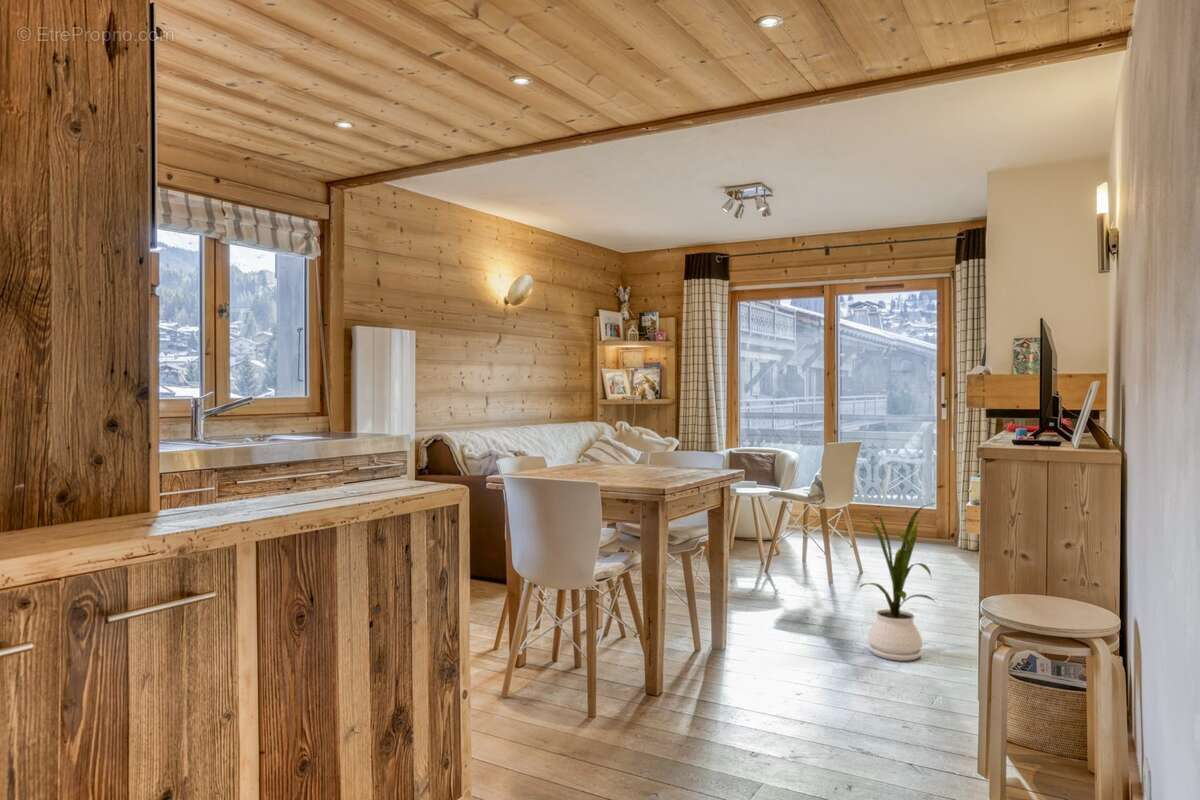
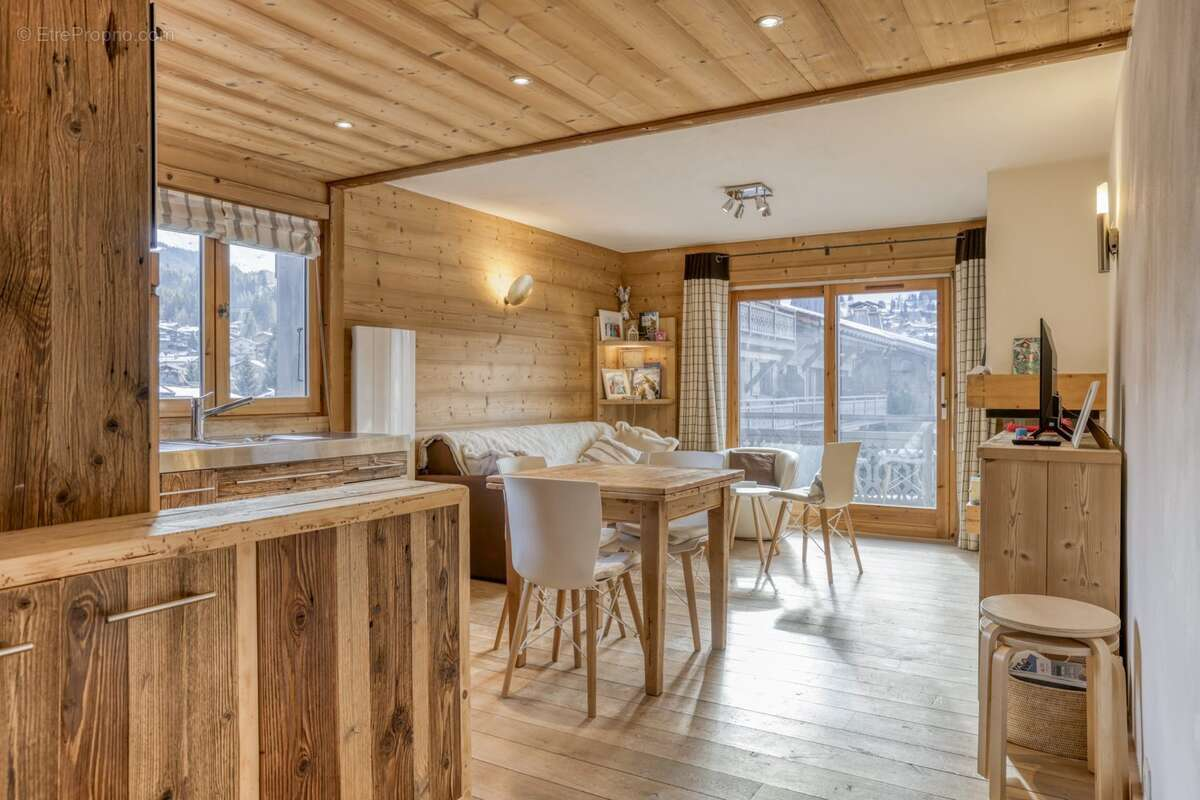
- house plant [855,502,937,662]
